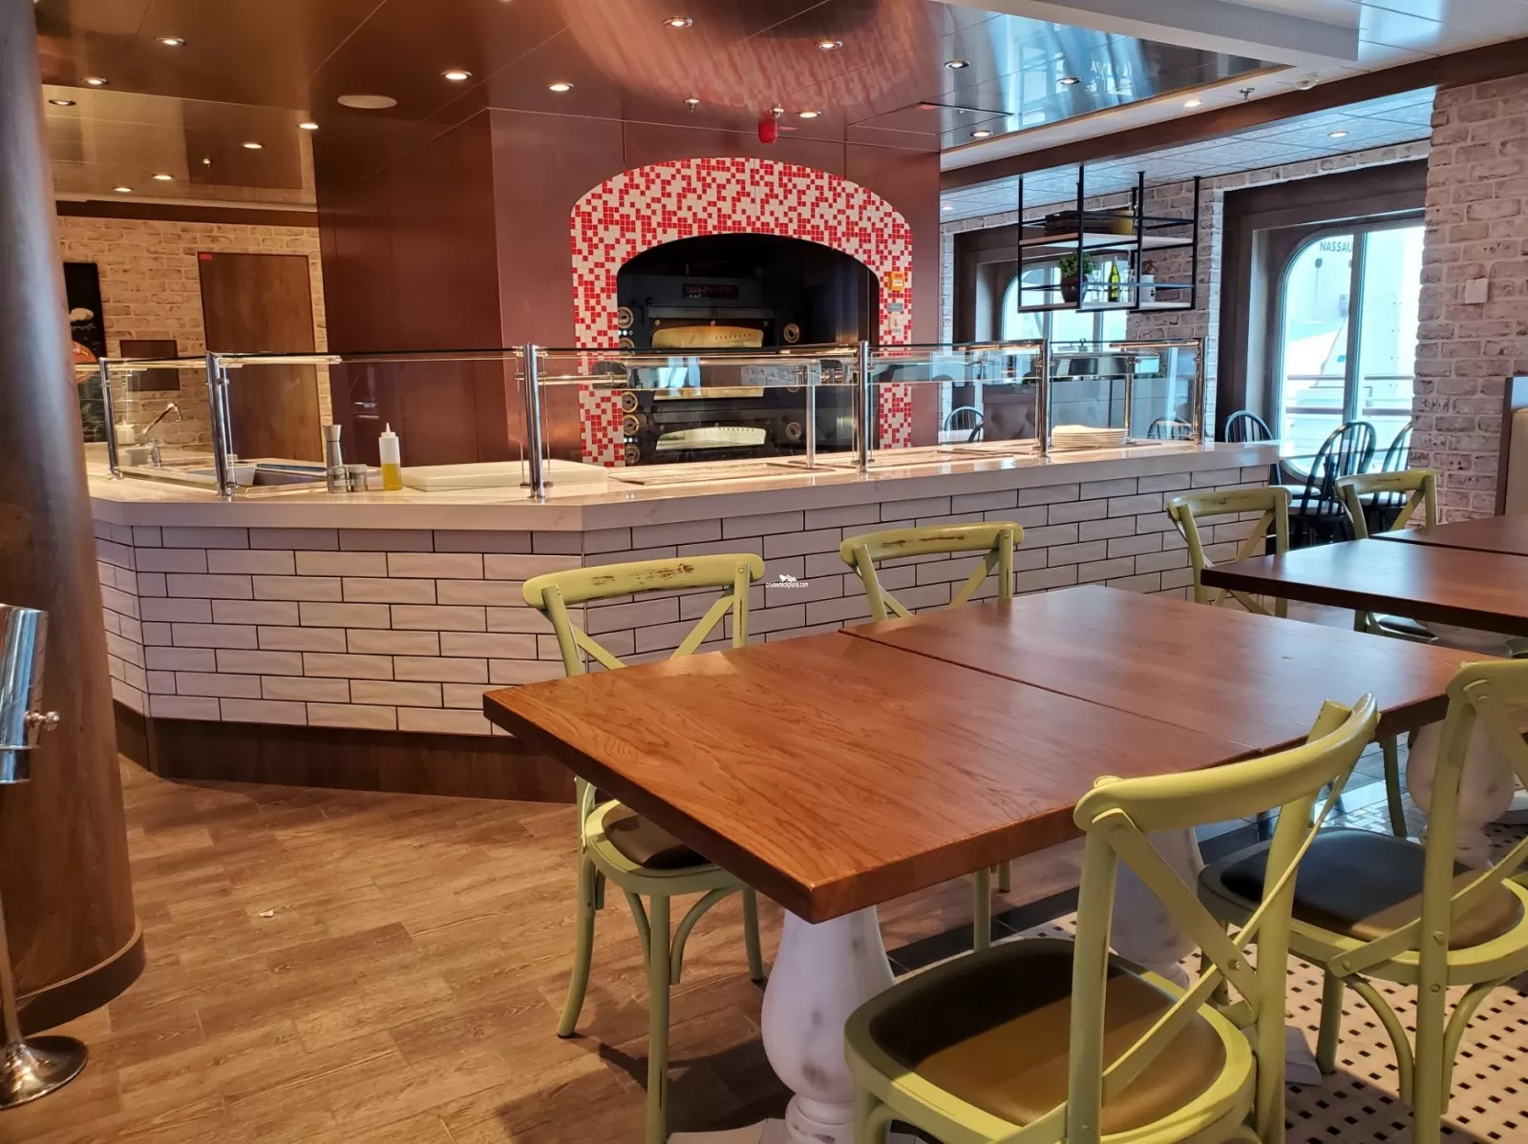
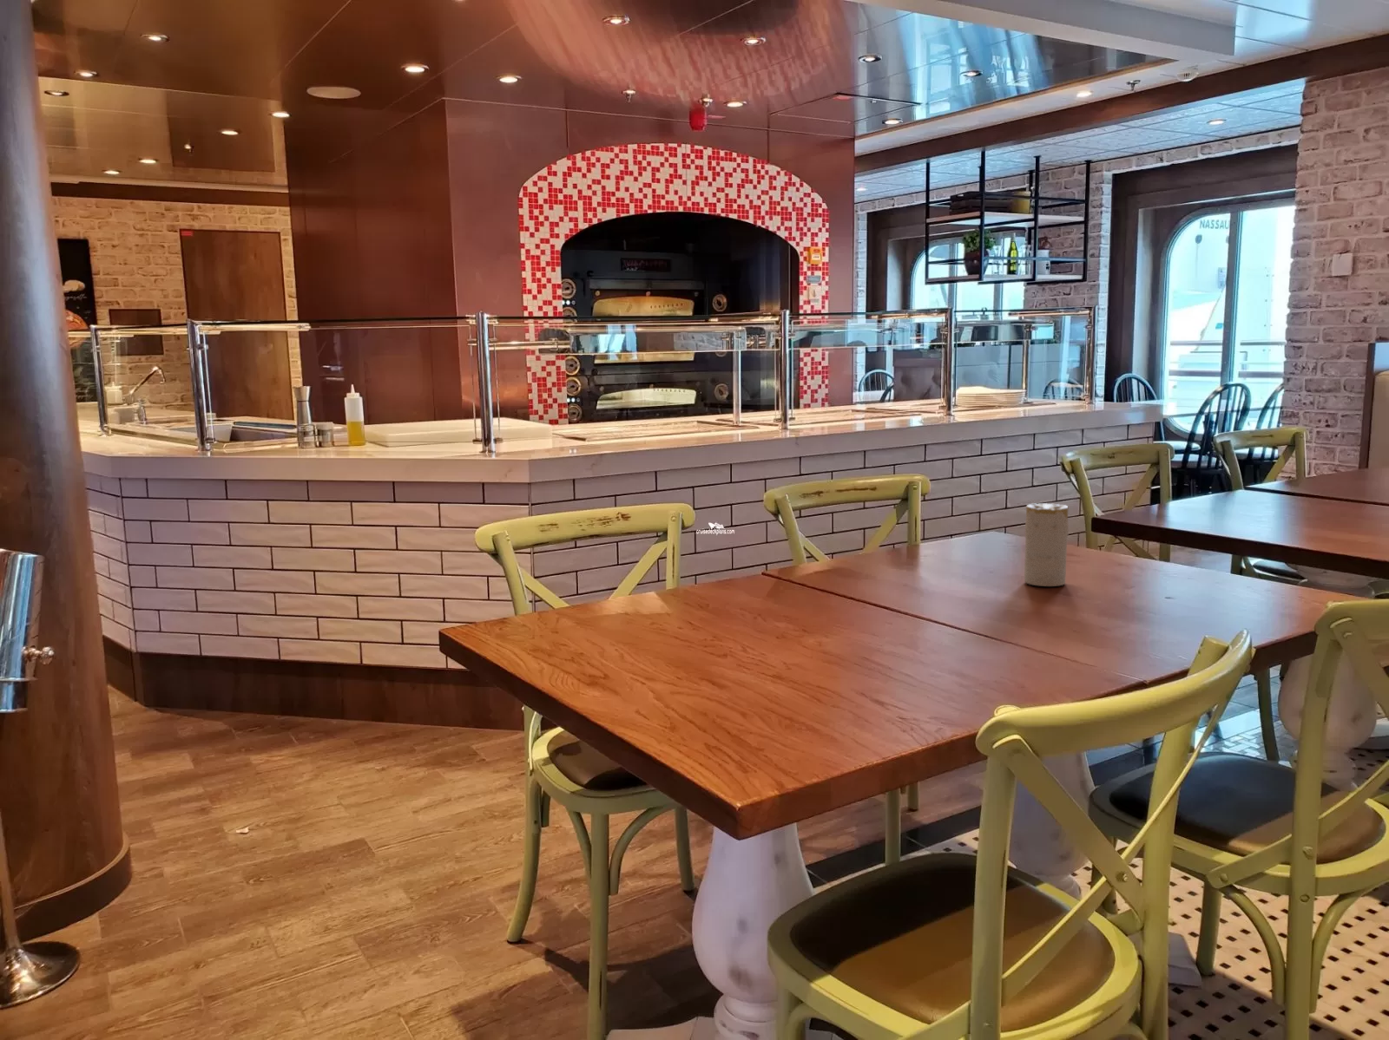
+ candle [1024,503,1070,588]
